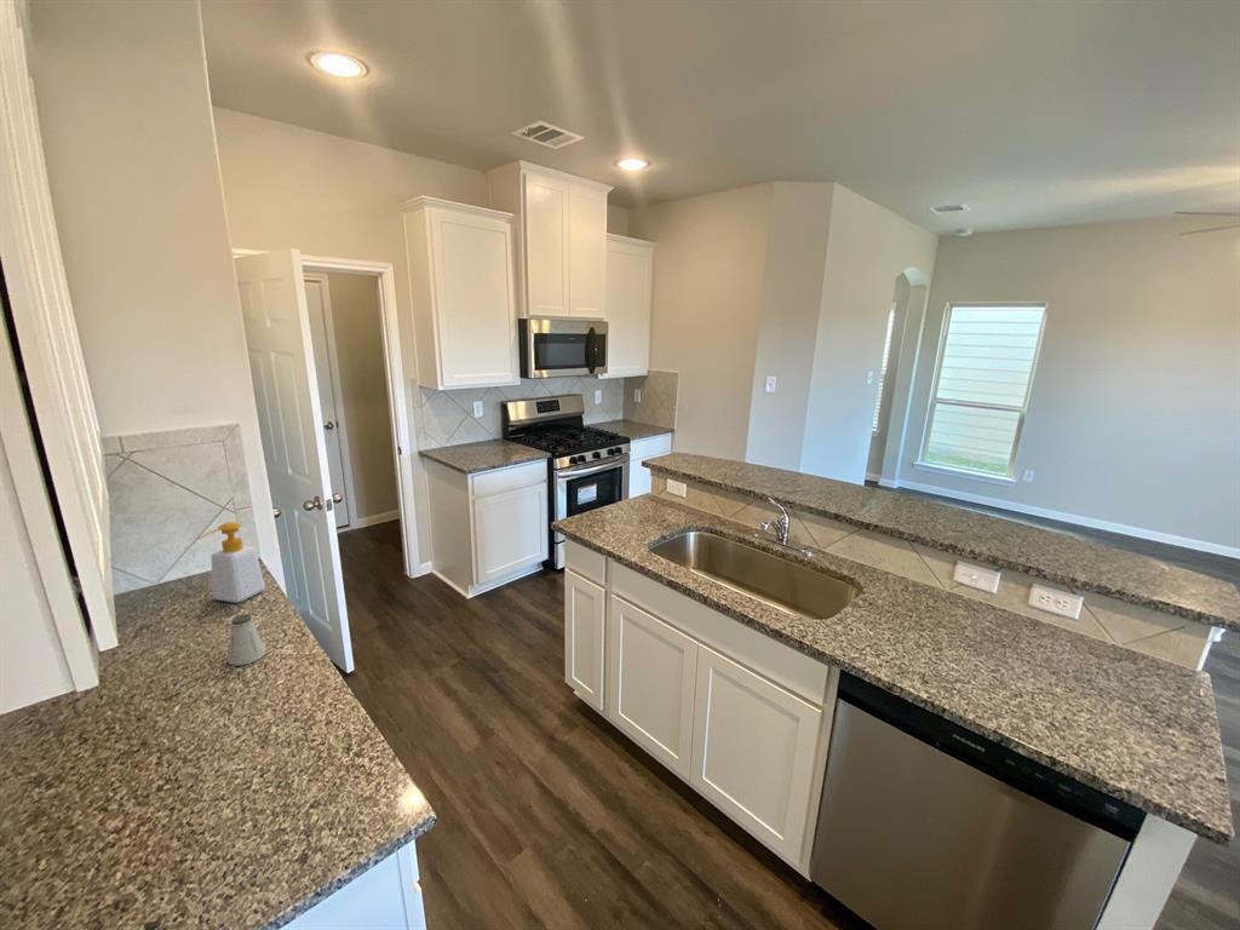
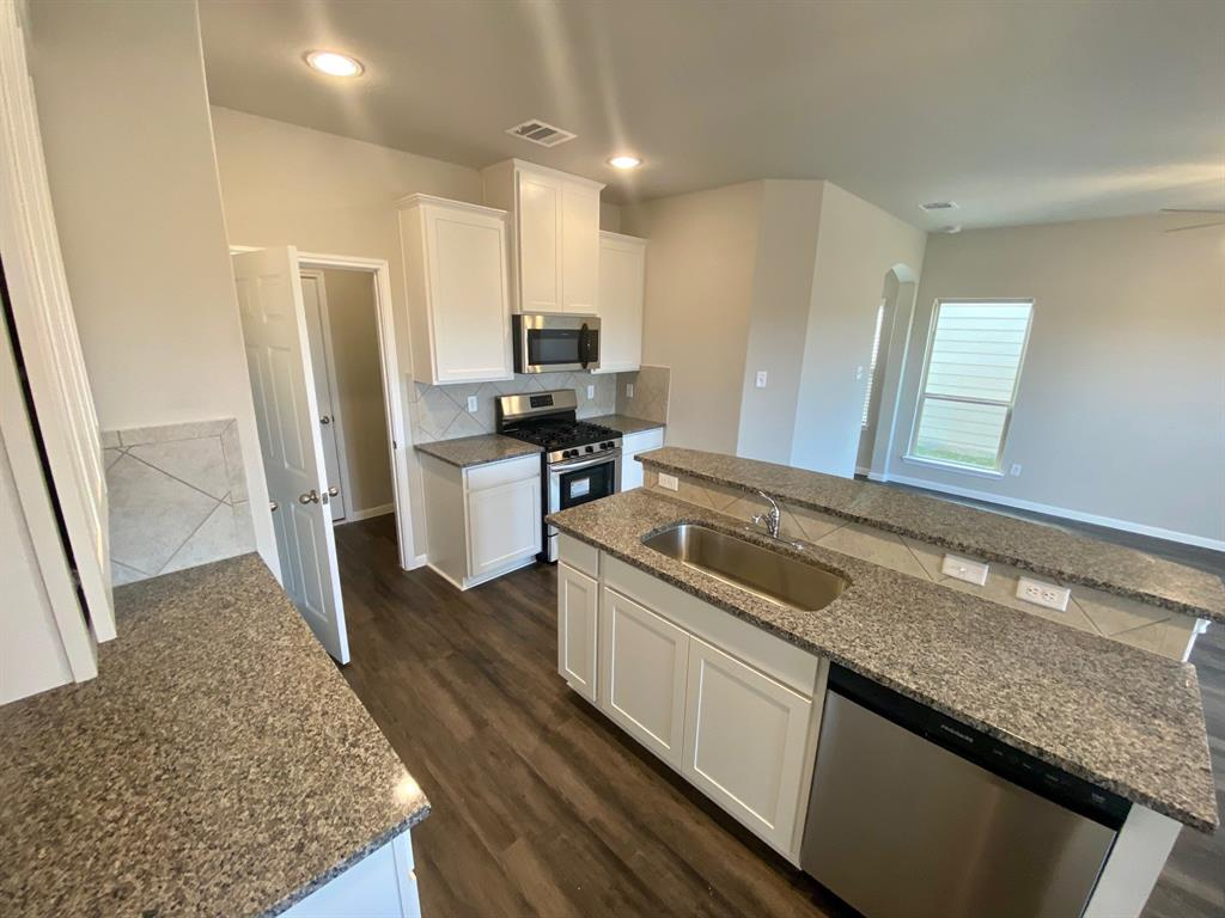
- soap bottle [196,521,266,604]
- saltshaker [226,613,268,666]
